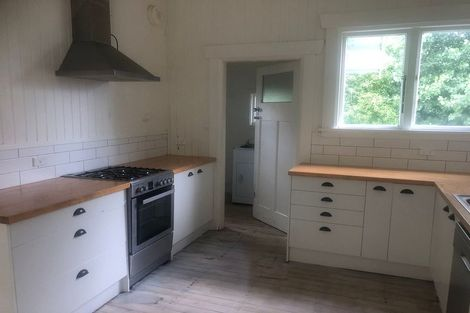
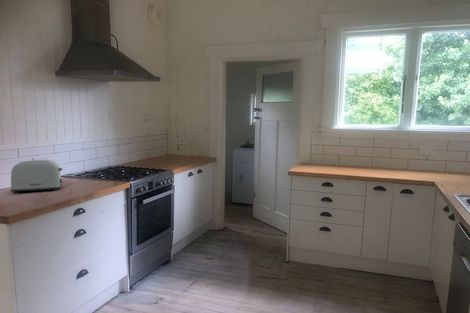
+ toaster [10,159,63,194]
